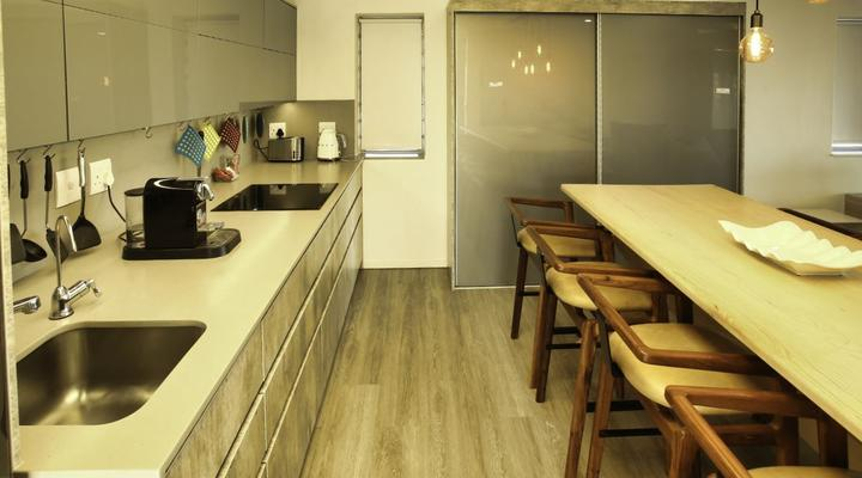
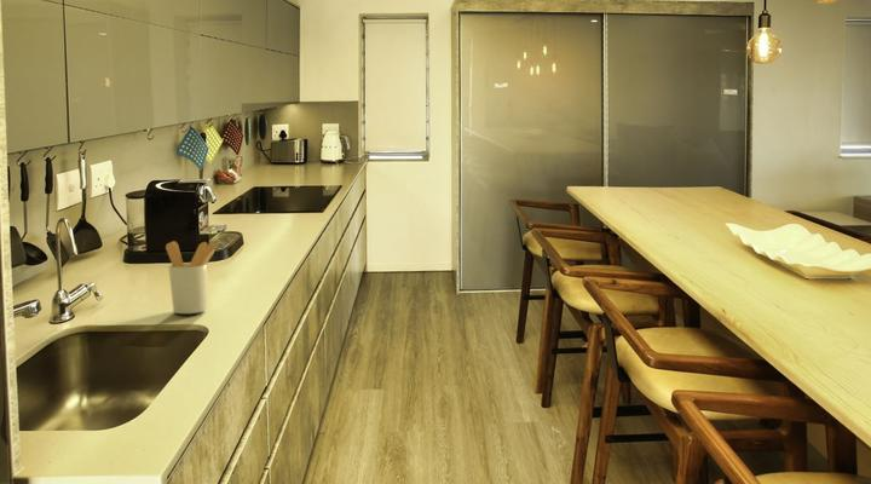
+ utensil holder [165,240,219,315]
